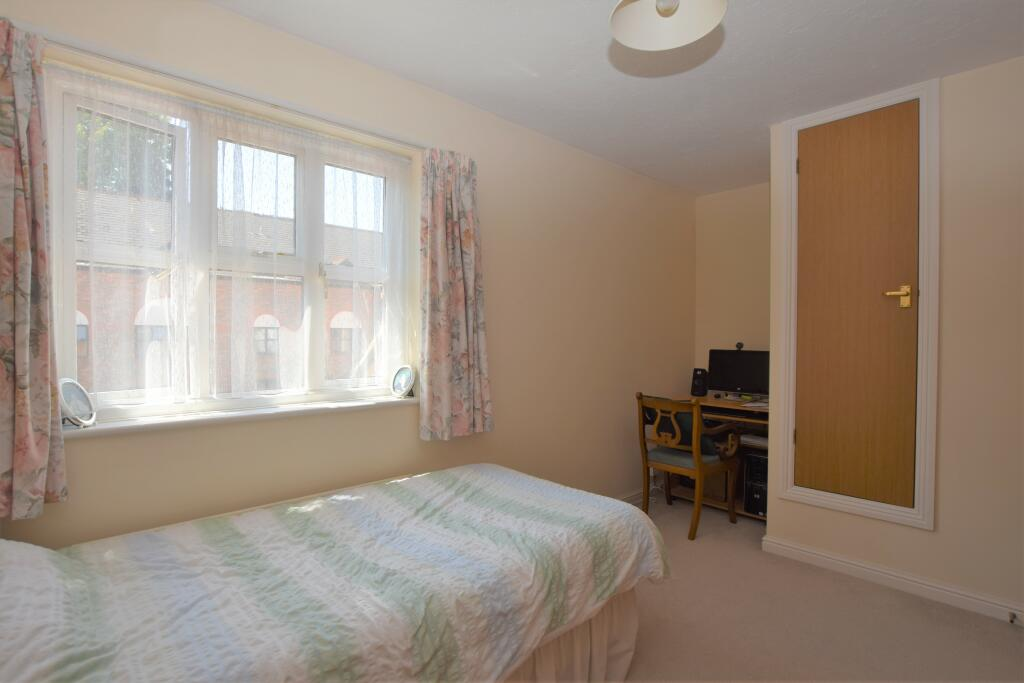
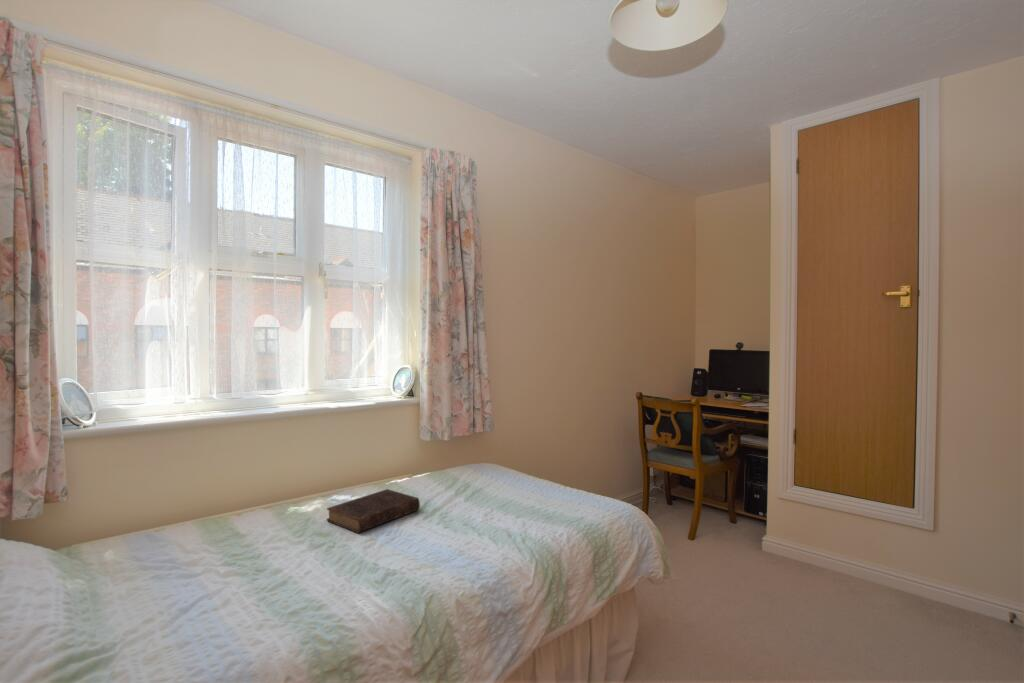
+ book [326,488,421,534]
